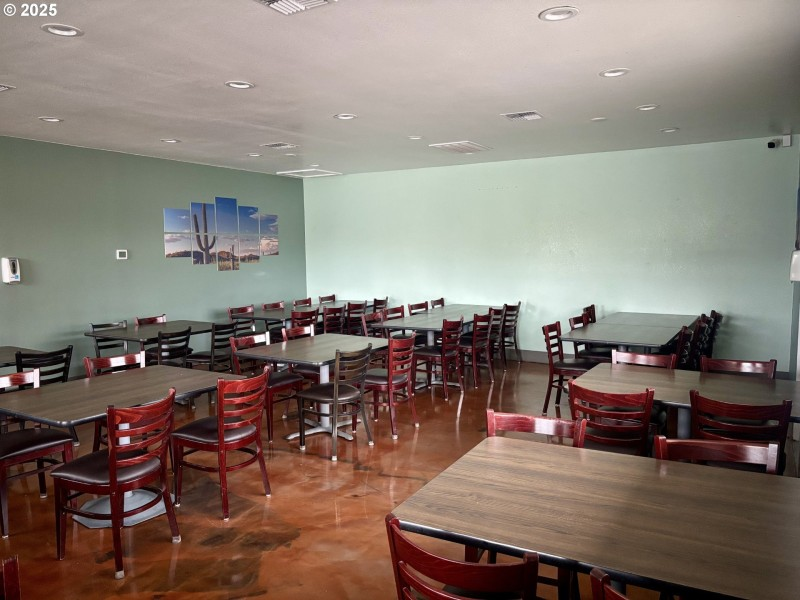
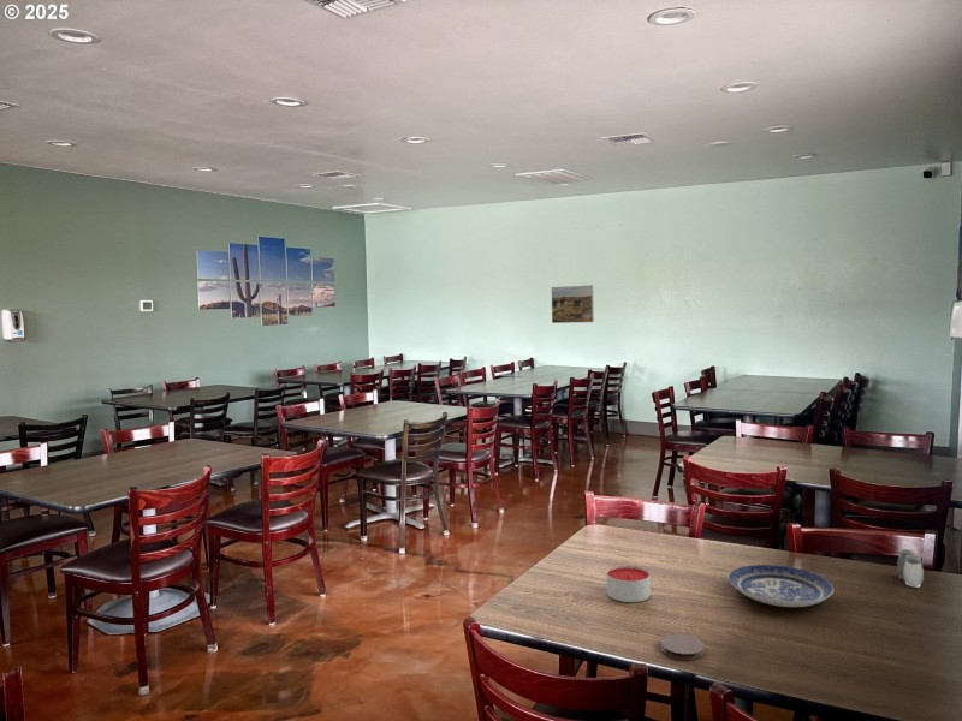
+ coaster [660,633,706,661]
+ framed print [551,284,595,324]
+ plate [728,564,835,608]
+ salt and pepper shaker [896,548,925,588]
+ candle [605,565,652,603]
